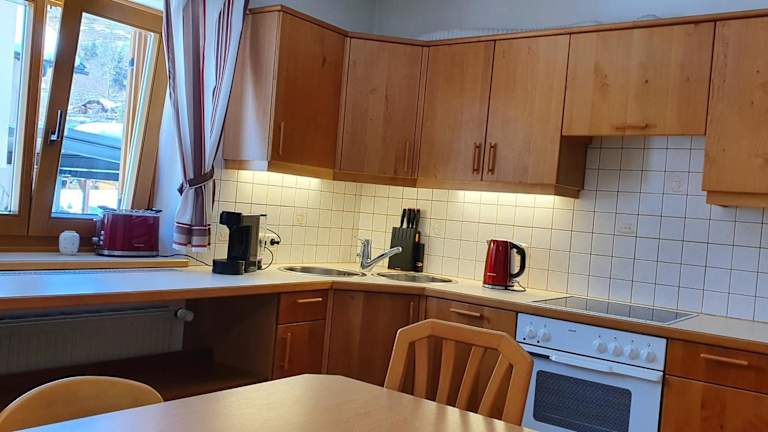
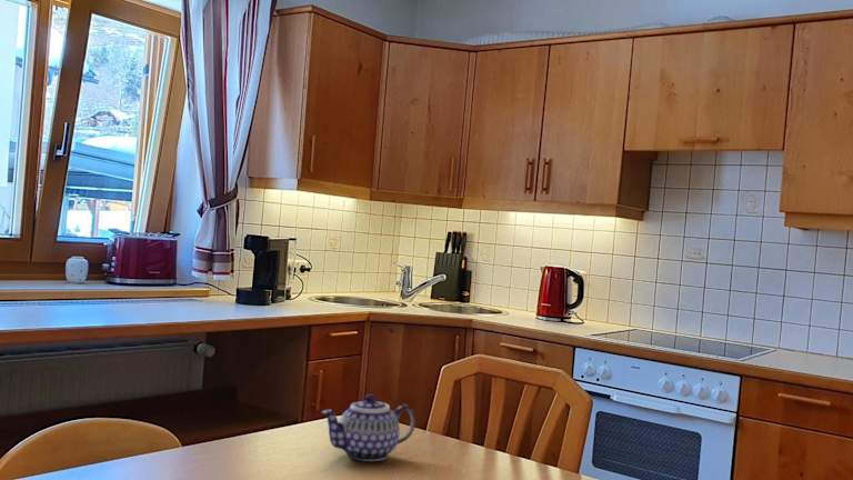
+ teapot [320,393,417,462]
